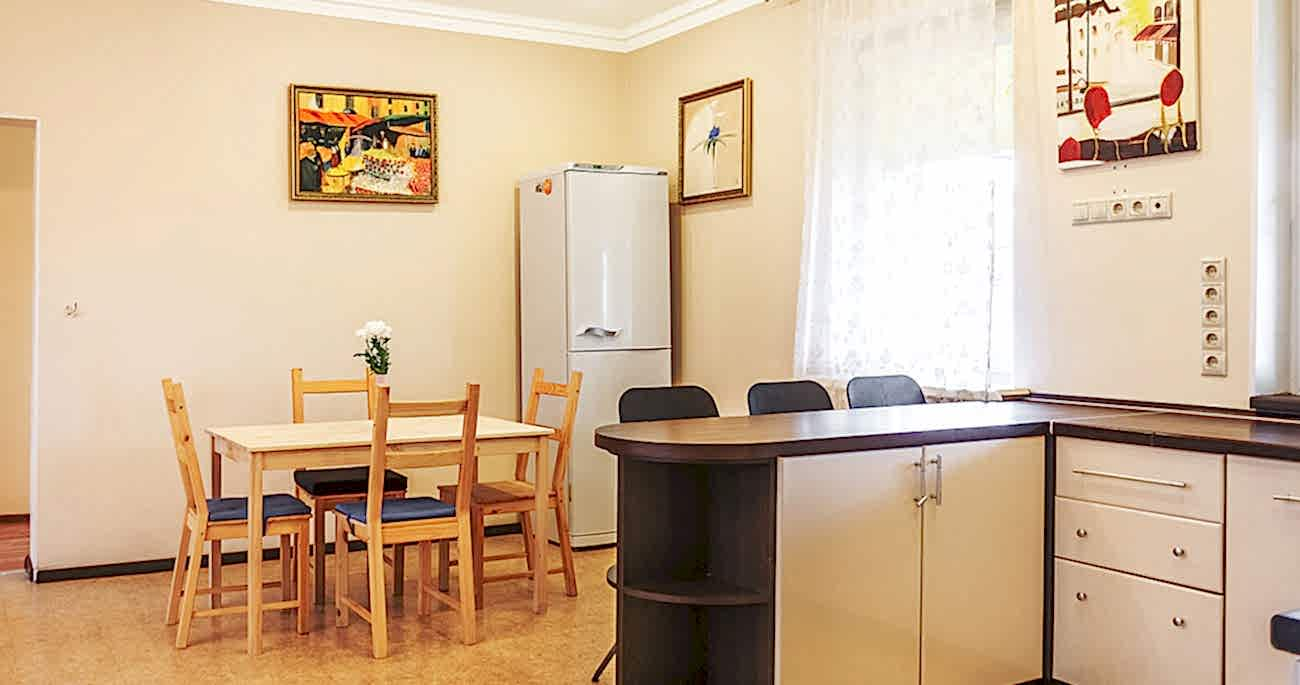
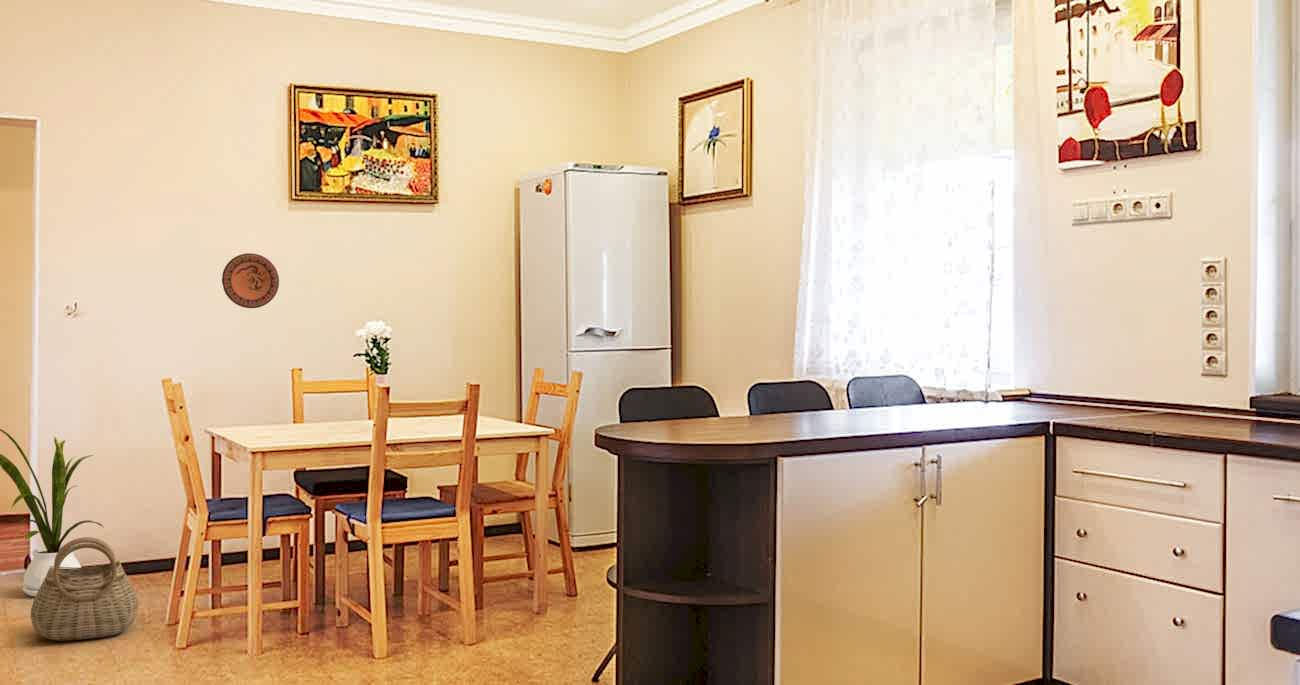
+ decorative plate [221,252,280,309]
+ house plant [0,428,106,598]
+ basket [30,536,139,642]
